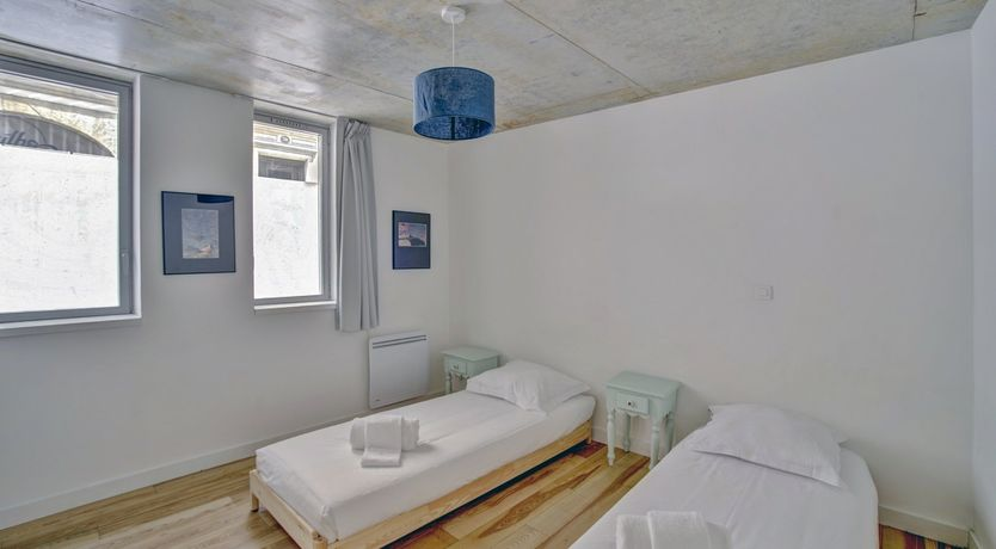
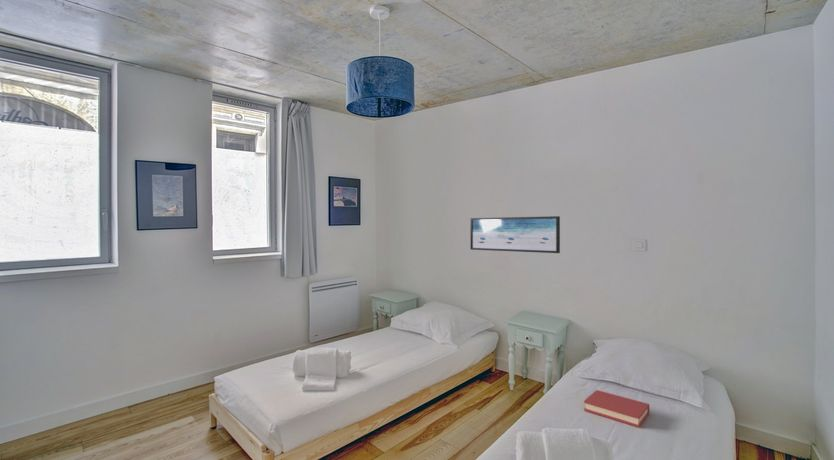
+ hardback book [583,389,650,428]
+ wall art [470,215,561,254]
